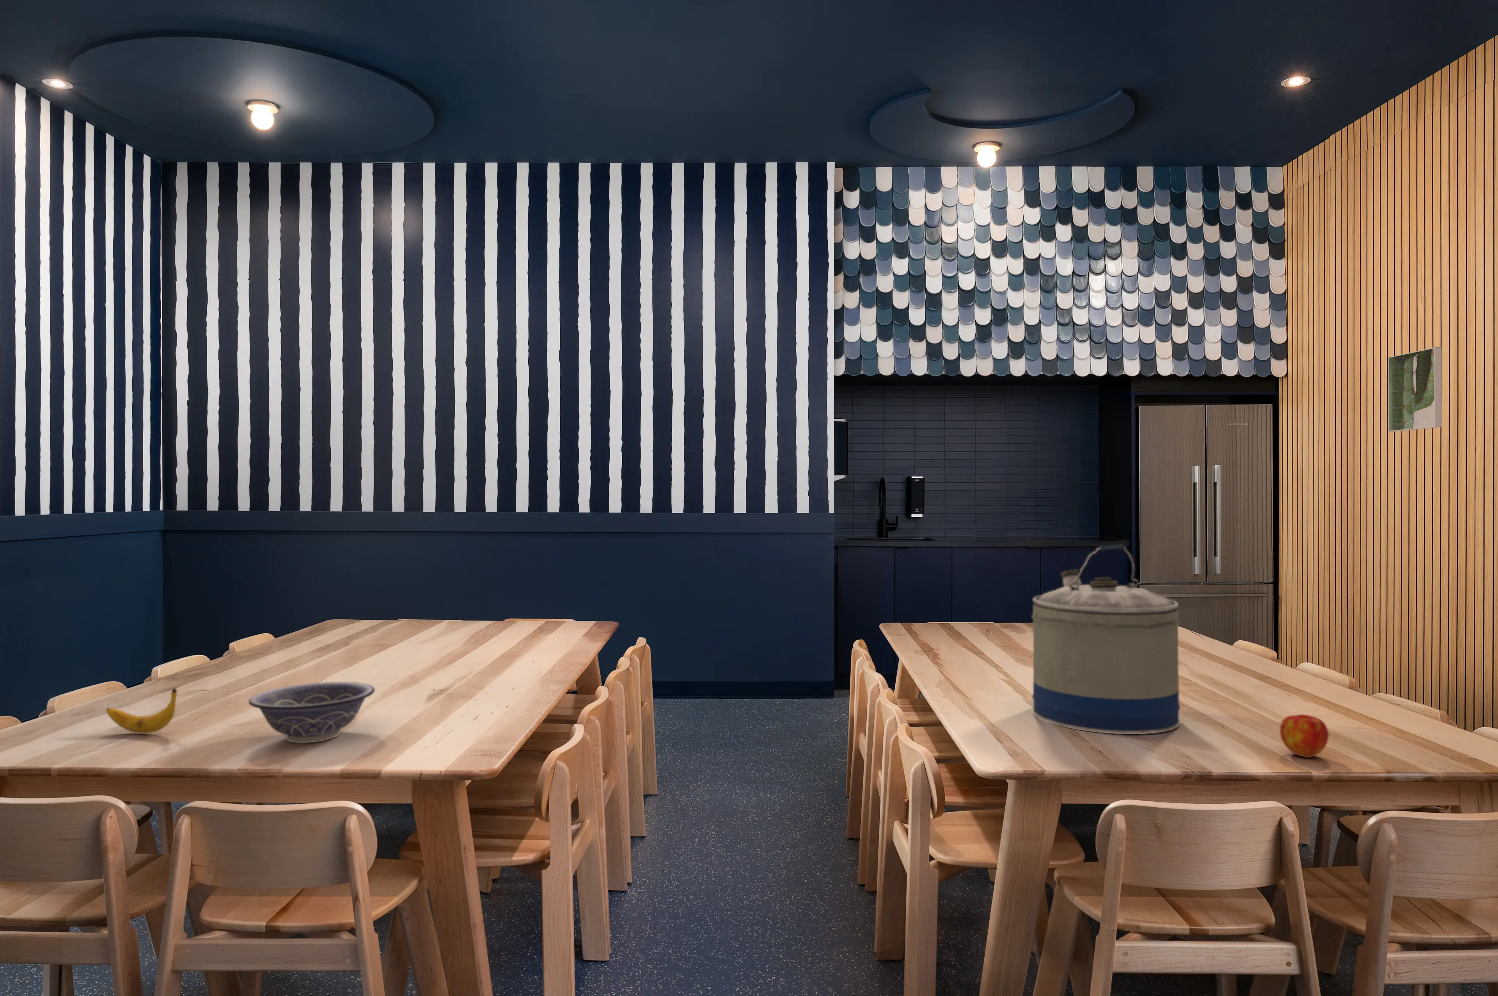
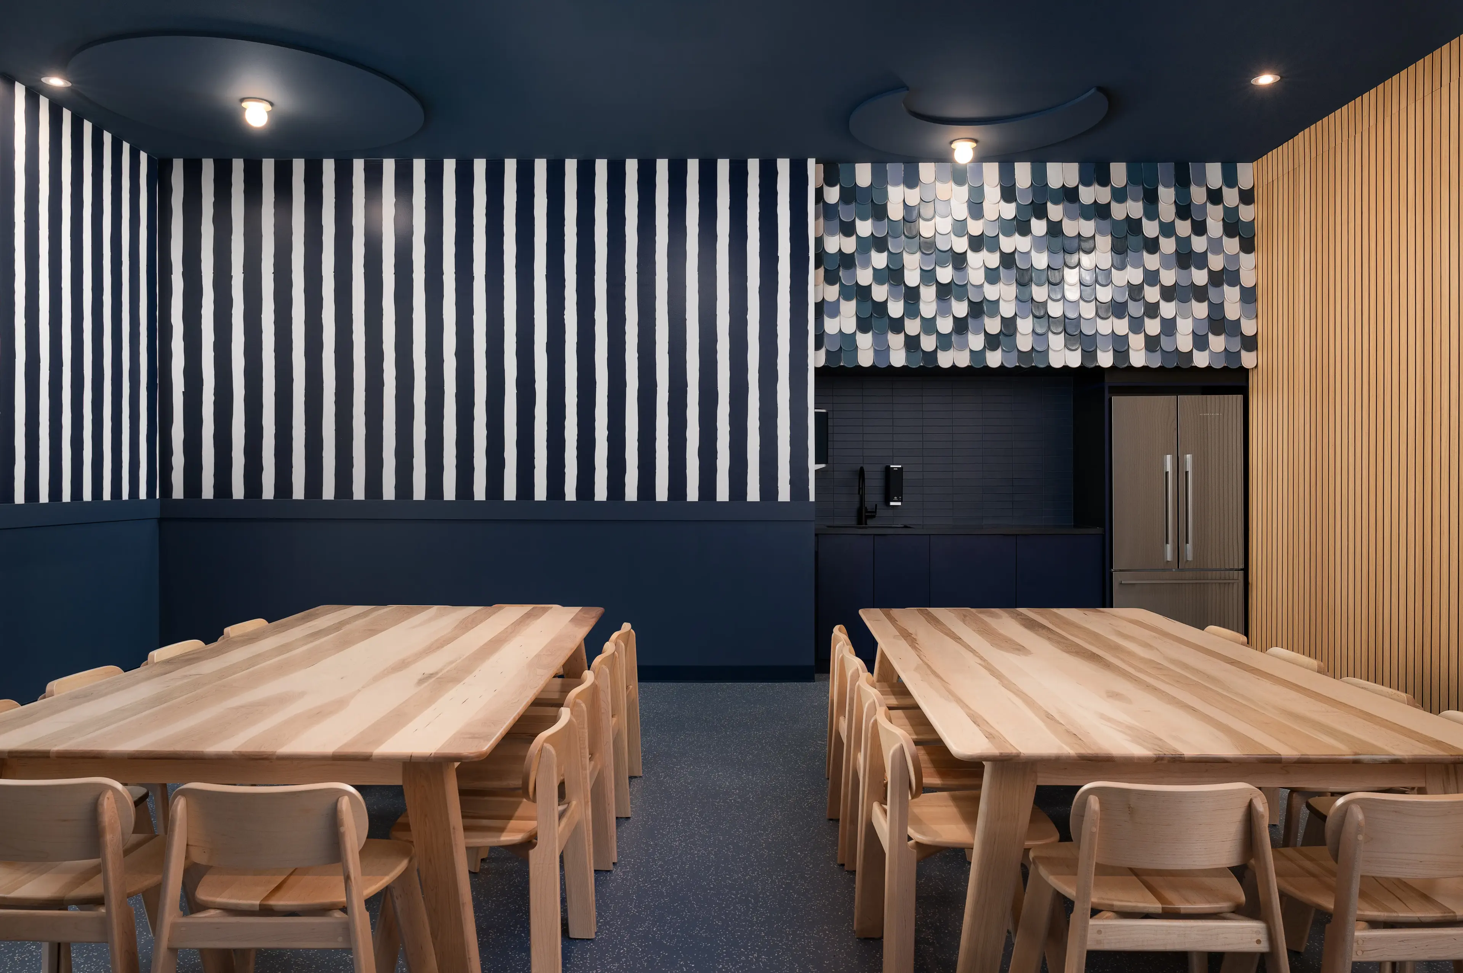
- decorative bowl [248,681,375,744]
- banana [106,688,177,734]
- apple [1279,714,1329,757]
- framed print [1388,347,1441,432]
- water jug [1031,544,1180,735]
